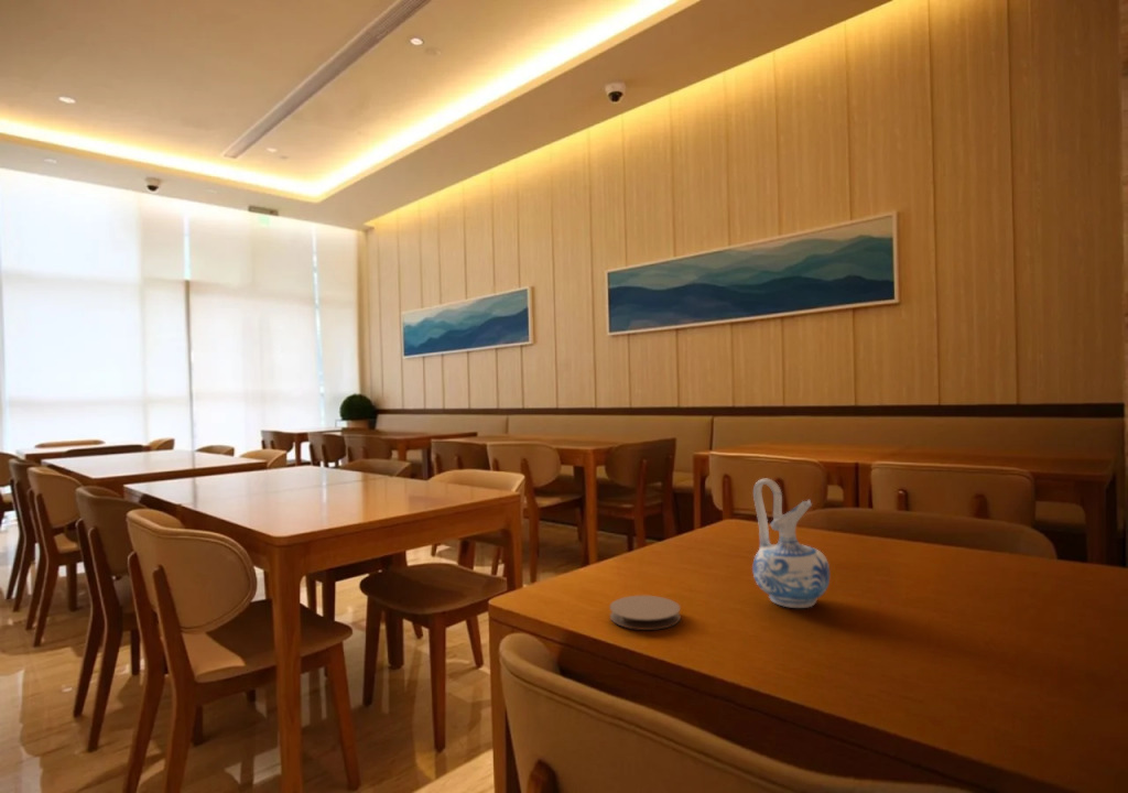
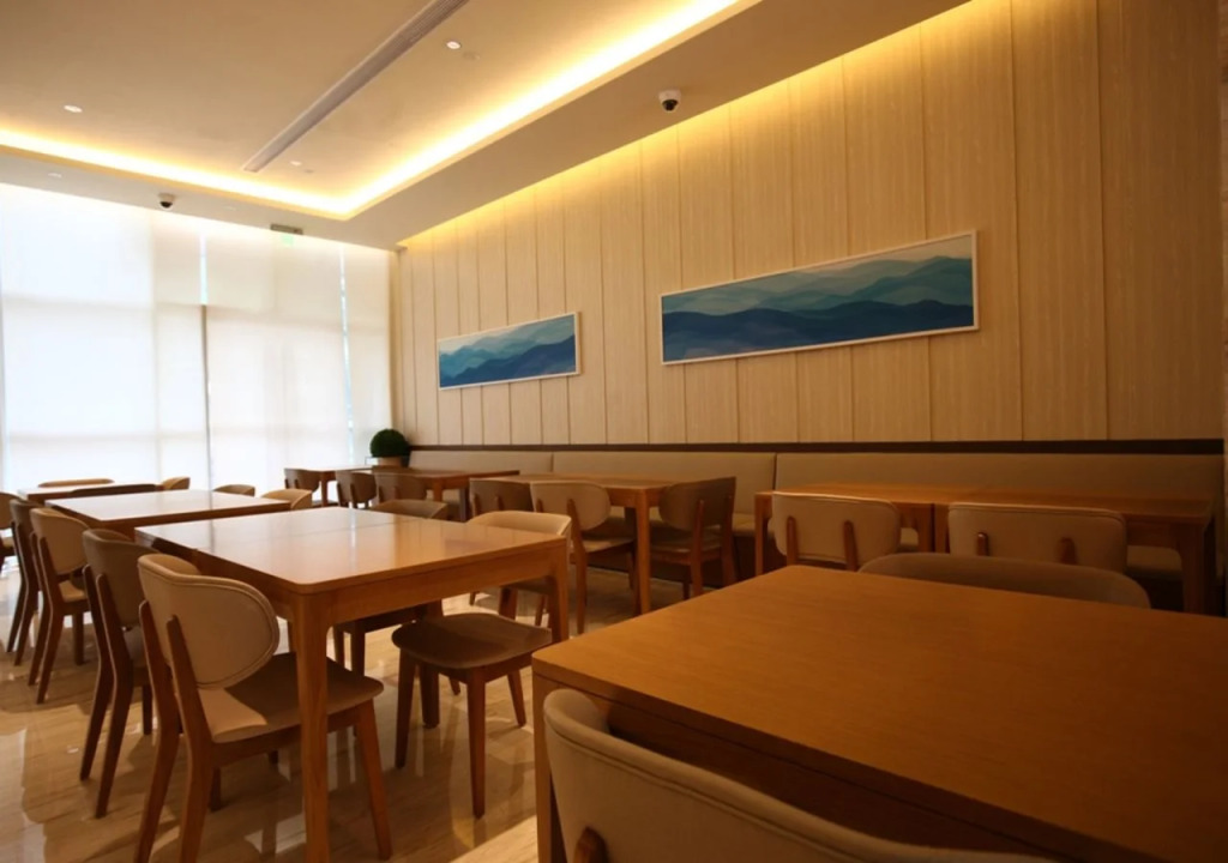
- ceramic pitcher [751,478,831,609]
- coaster [609,595,682,631]
